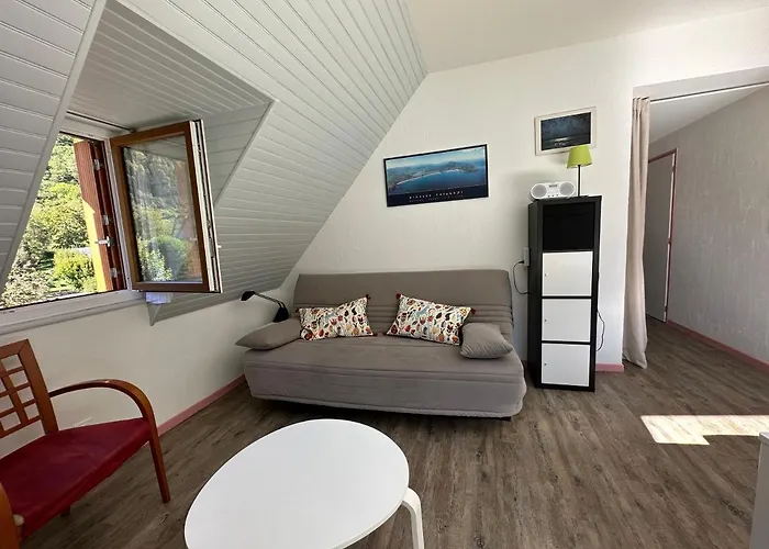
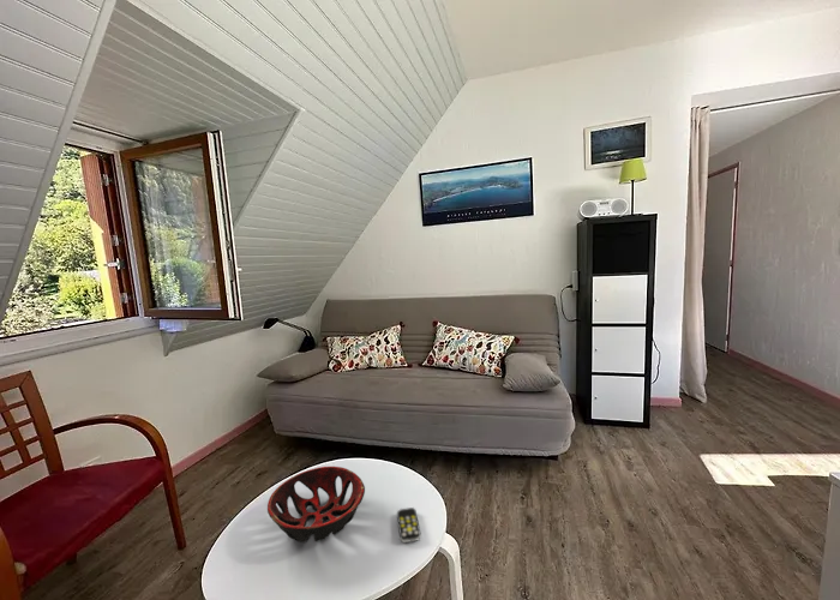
+ decorative bowl [266,466,366,544]
+ remote control [396,506,422,544]
